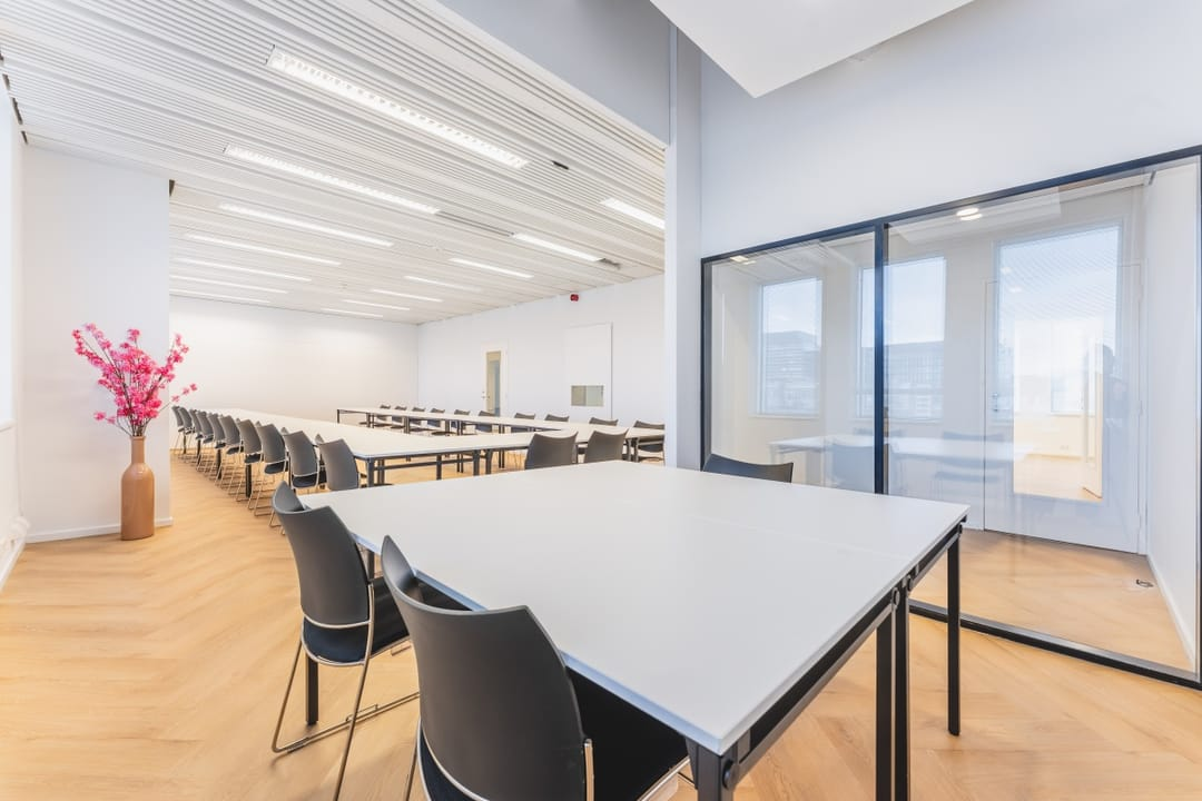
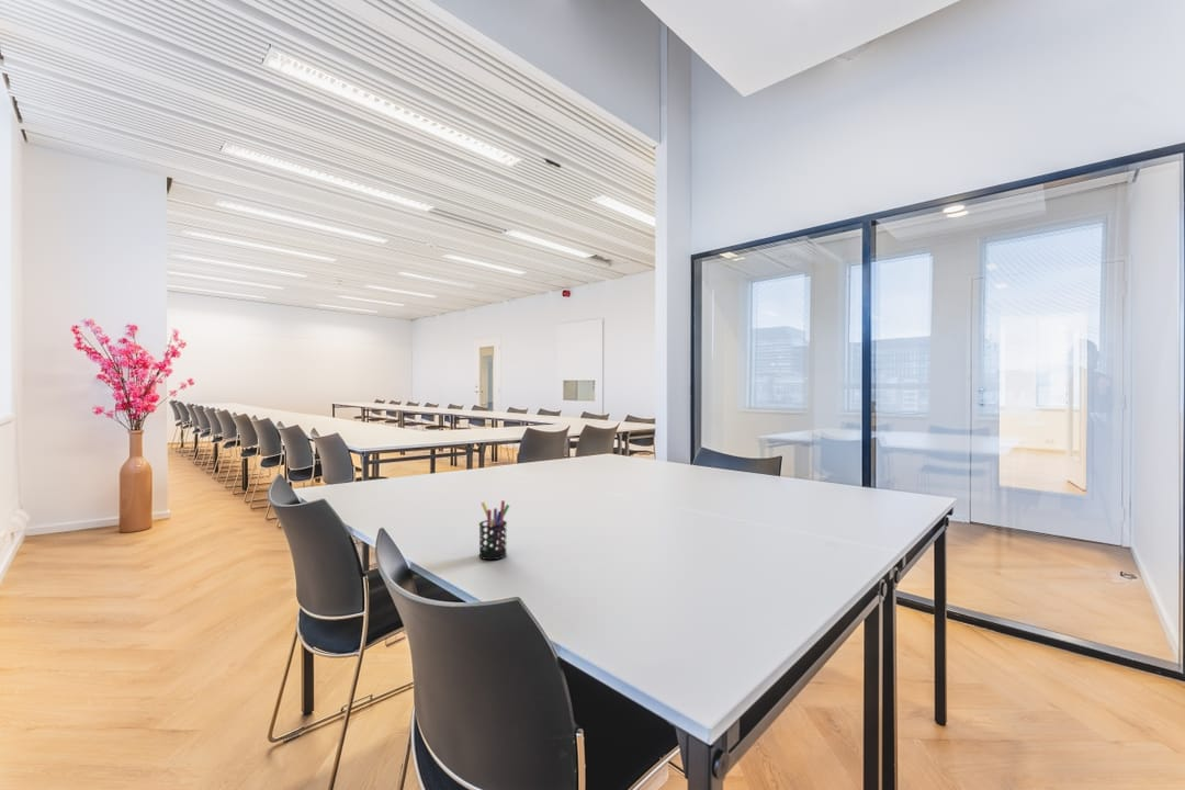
+ pen holder [478,499,510,561]
